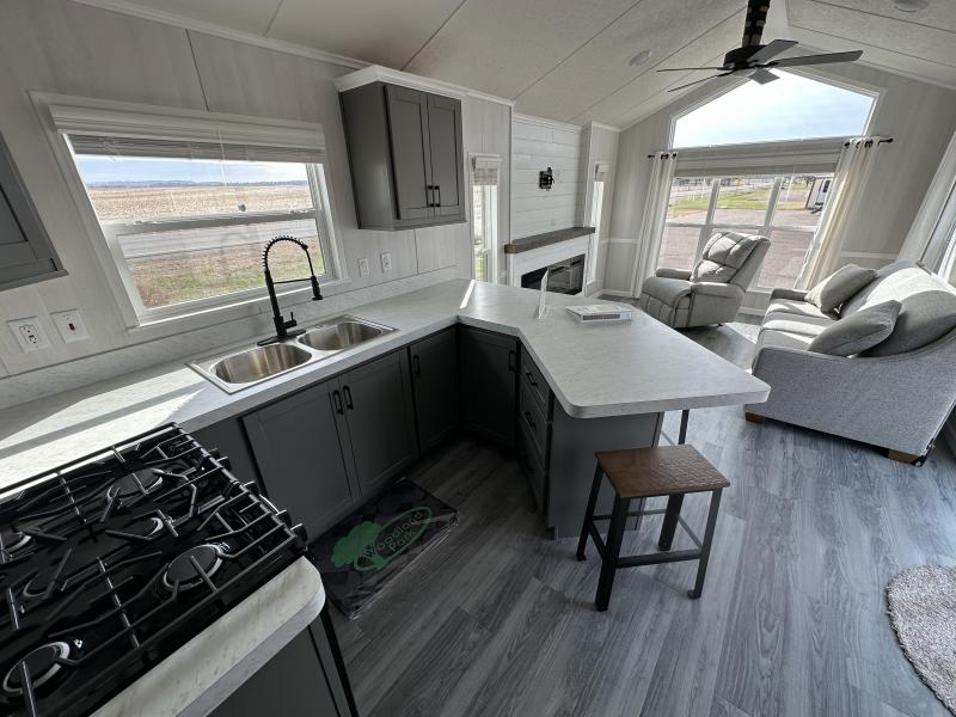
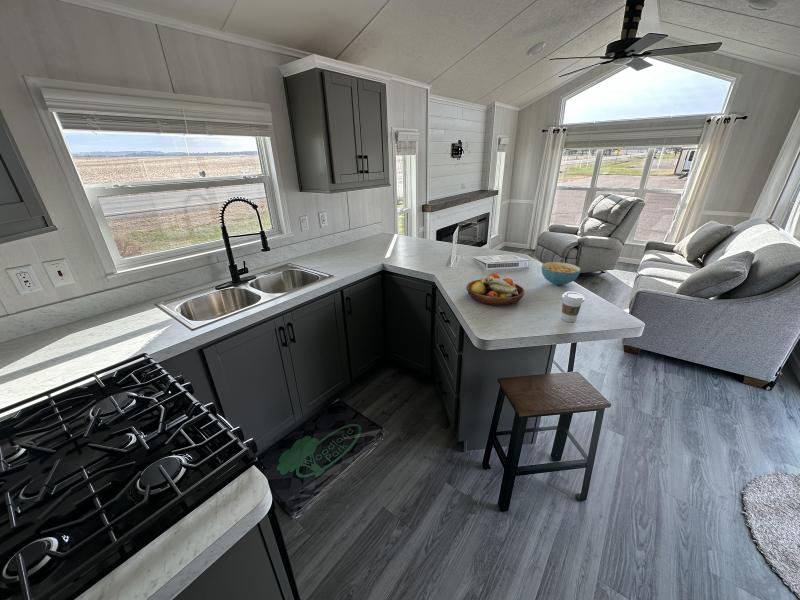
+ coffee cup [561,291,586,323]
+ fruit bowl [465,272,525,306]
+ cereal bowl [541,261,581,286]
